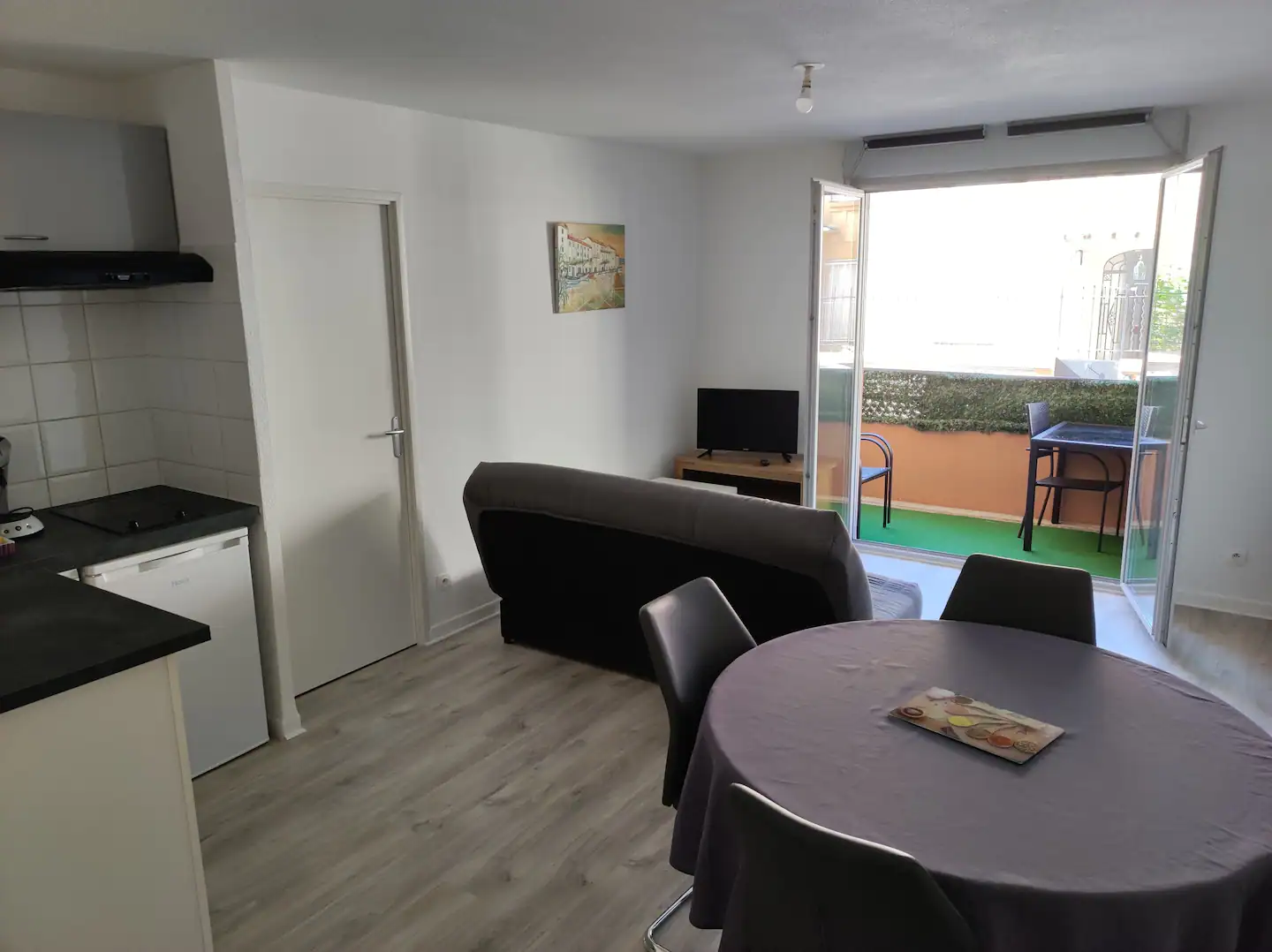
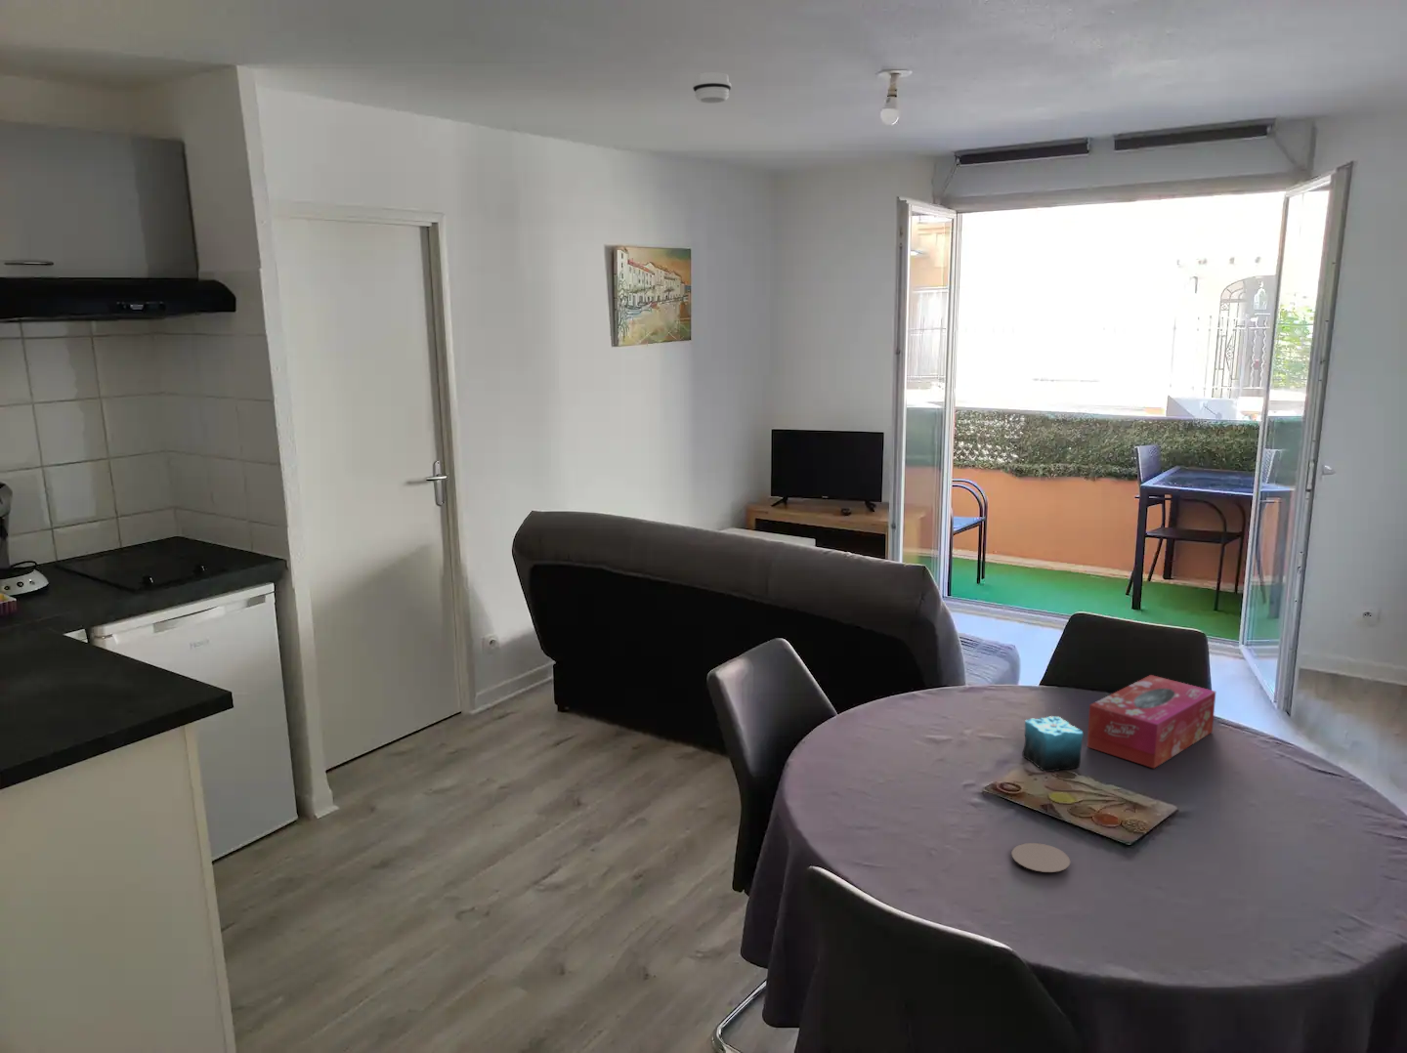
+ smoke detector [691,71,732,104]
+ candle [1021,707,1084,773]
+ tissue box [1086,674,1217,770]
+ coaster [1010,842,1071,874]
